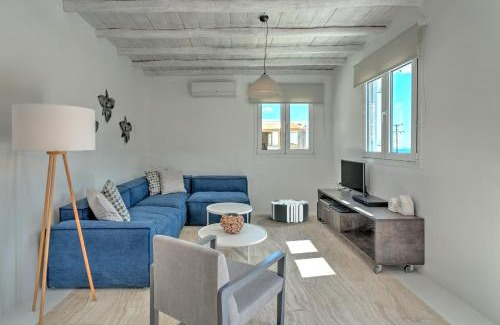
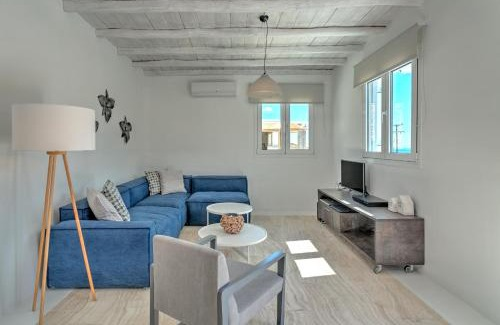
- pouf [270,199,310,223]
